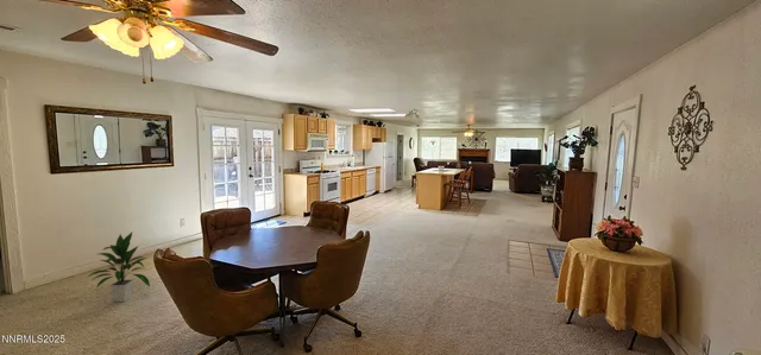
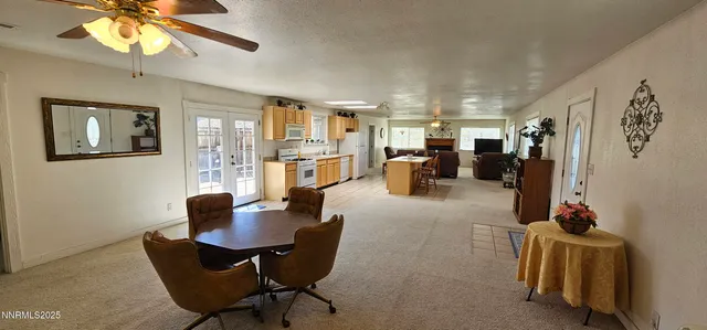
- indoor plant [86,232,151,303]
